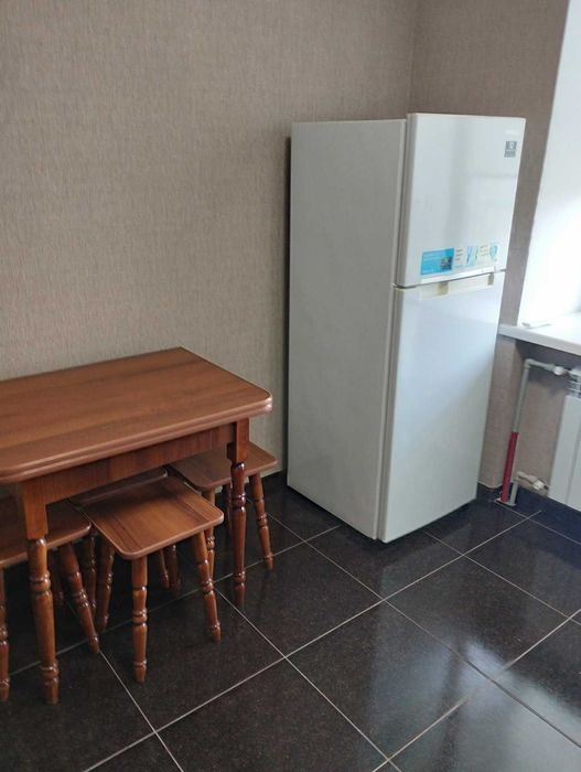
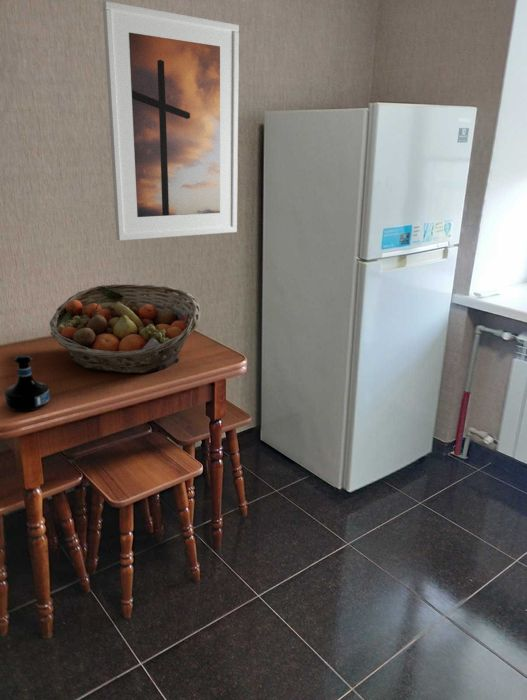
+ fruit basket [49,283,202,375]
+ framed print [102,0,240,242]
+ tequila bottle [3,354,51,413]
